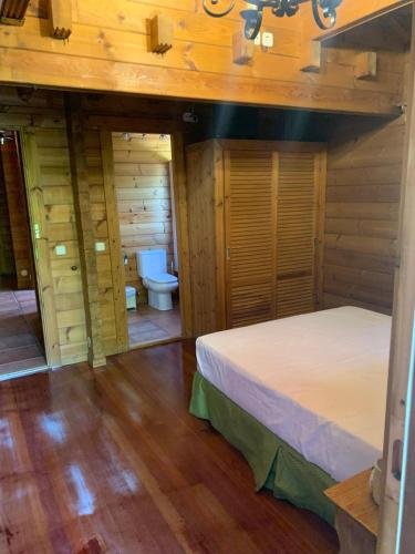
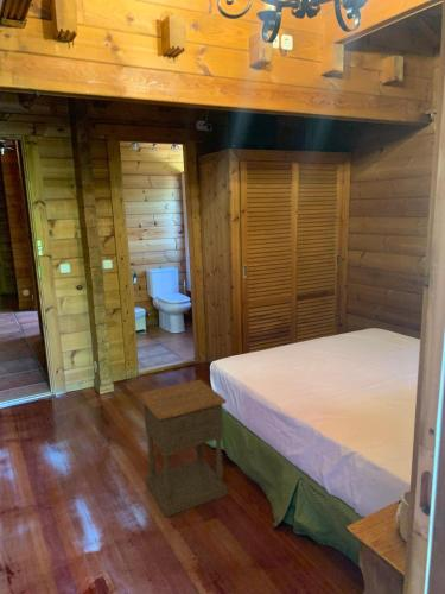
+ nightstand [138,379,229,518]
